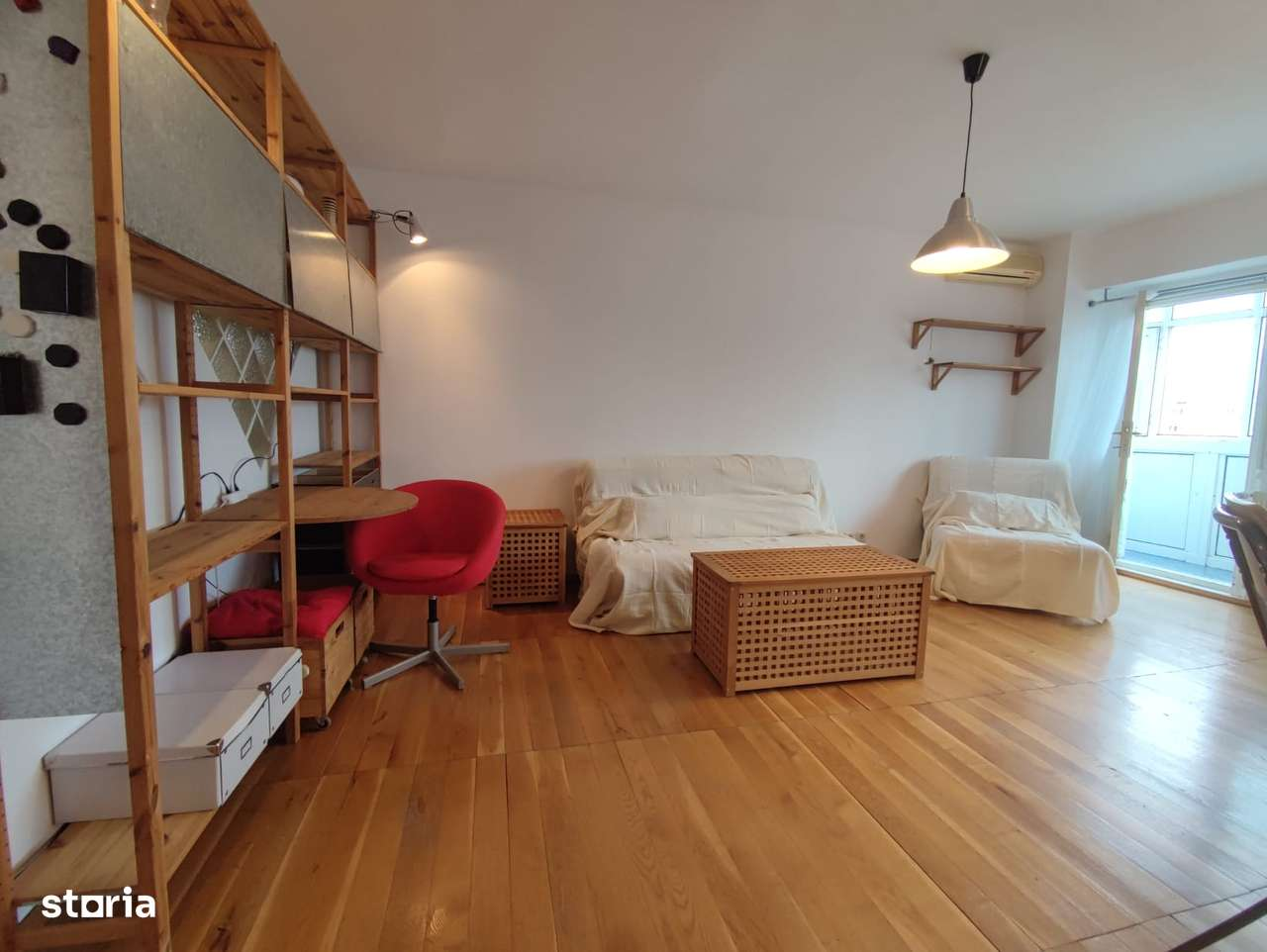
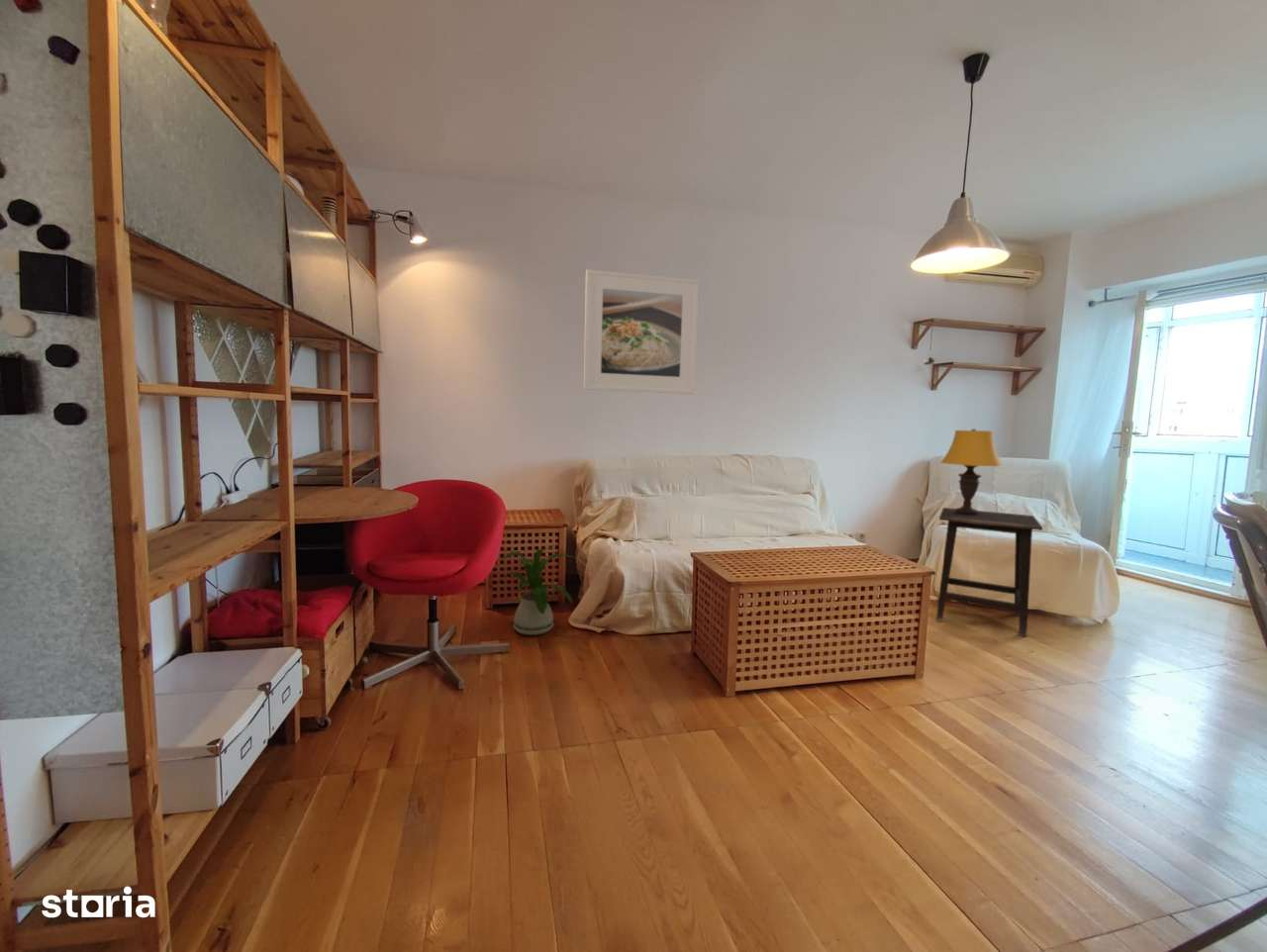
+ side table [935,507,1043,638]
+ house plant [496,546,576,636]
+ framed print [583,268,700,395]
+ table lamp [939,428,1004,515]
